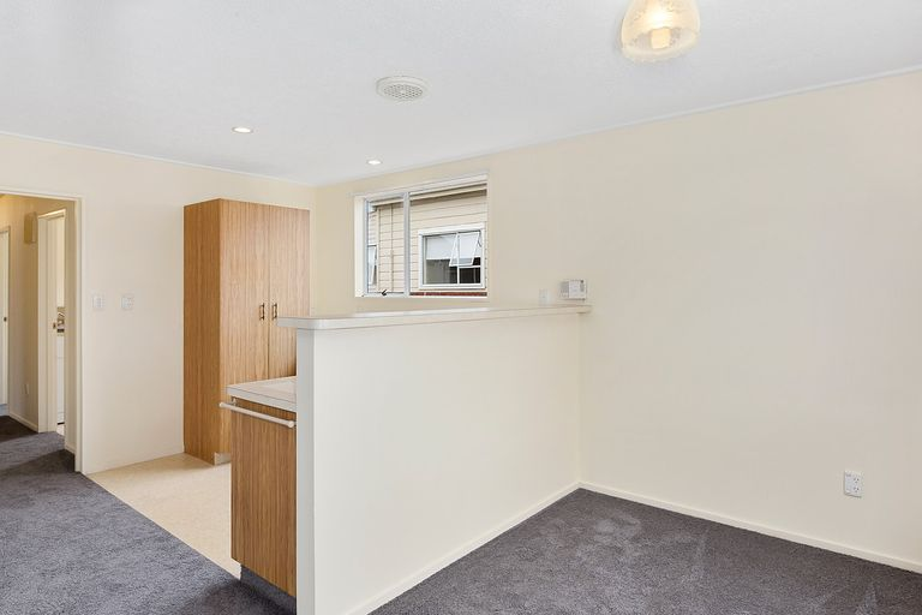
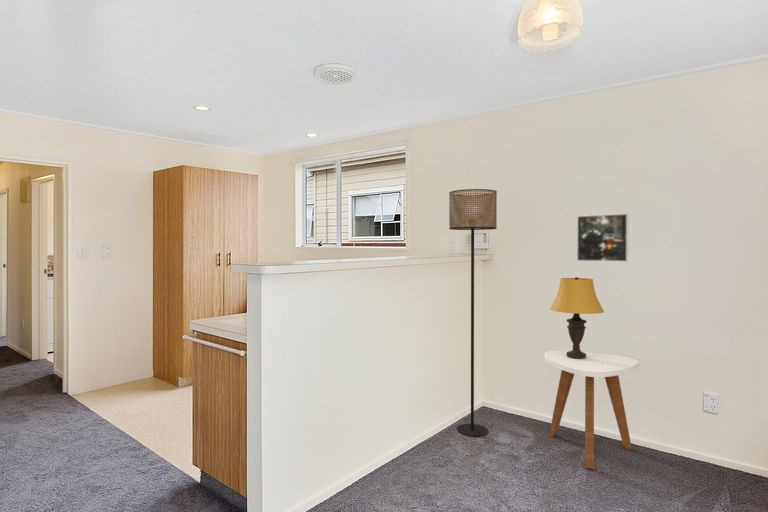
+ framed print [576,213,629,263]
+ side table [543,350,640,470]
+ table lamp [549,276,605,359]
+ floor lamp [448,188,498,438]
